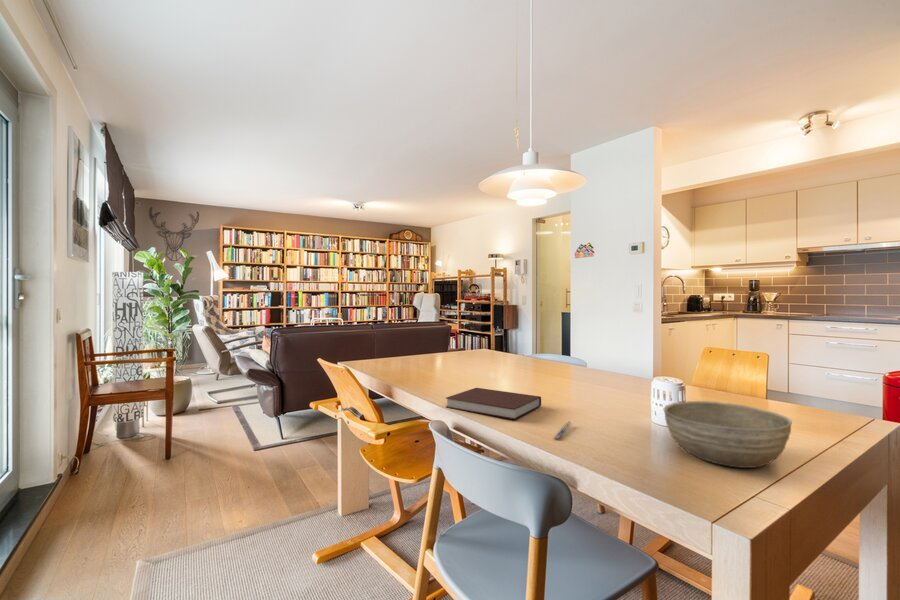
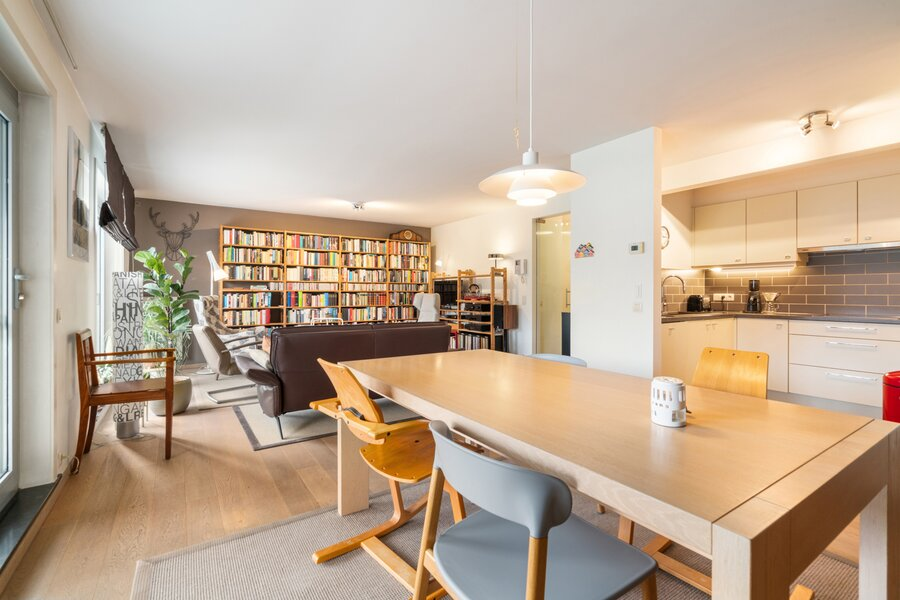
- notebook [445,387,542,421]
- pen [552,421,573,441]
- bowl [663,400,793,469]
